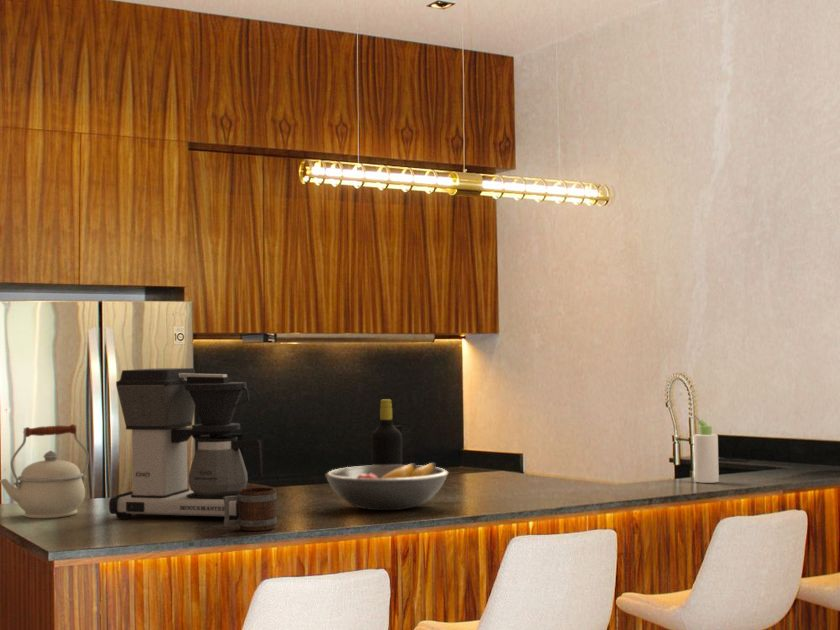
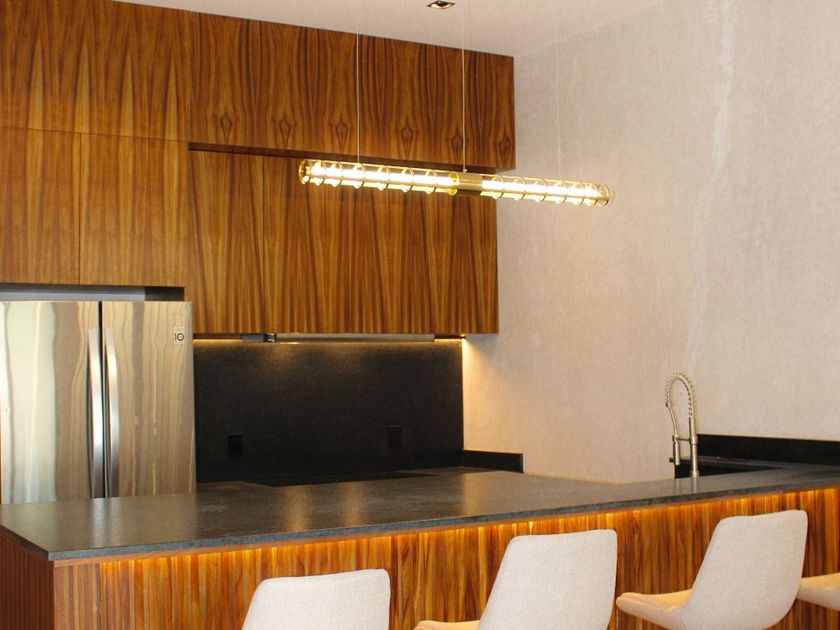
- coffee maker [108,367,264,521]
- mug [223,486,278,532]
- bottle [370,398,403,465]
- fruit bowl [324,462,450,511]
- kettle [0,423,90,519]
- bottle [693,414,720,484]
